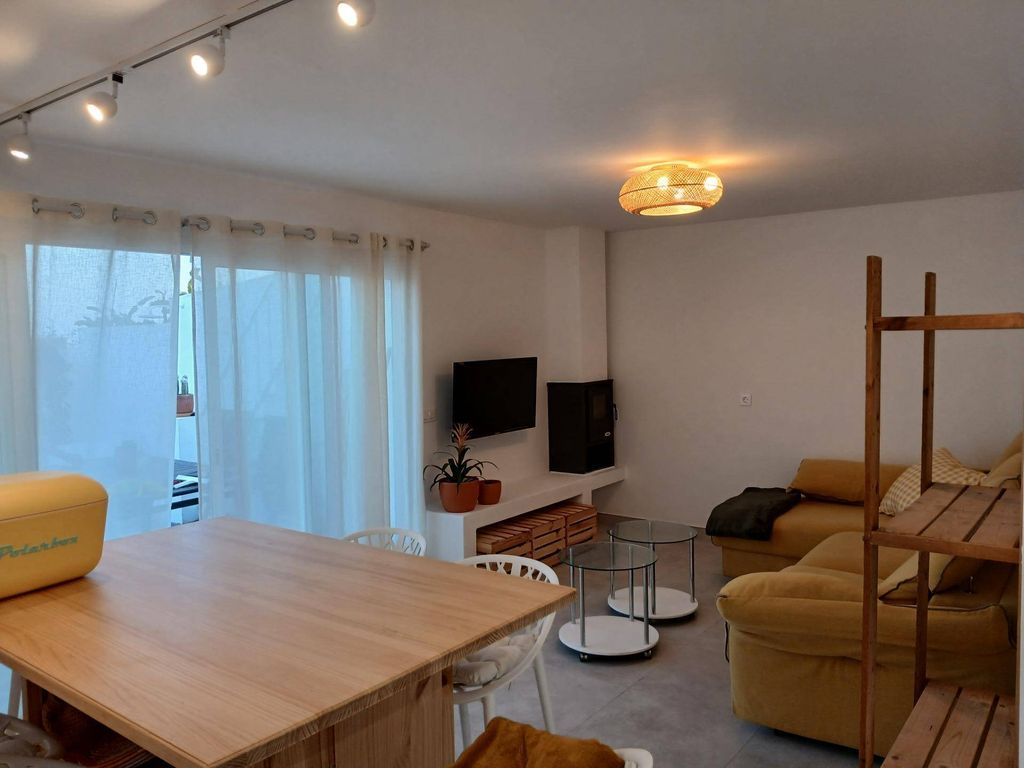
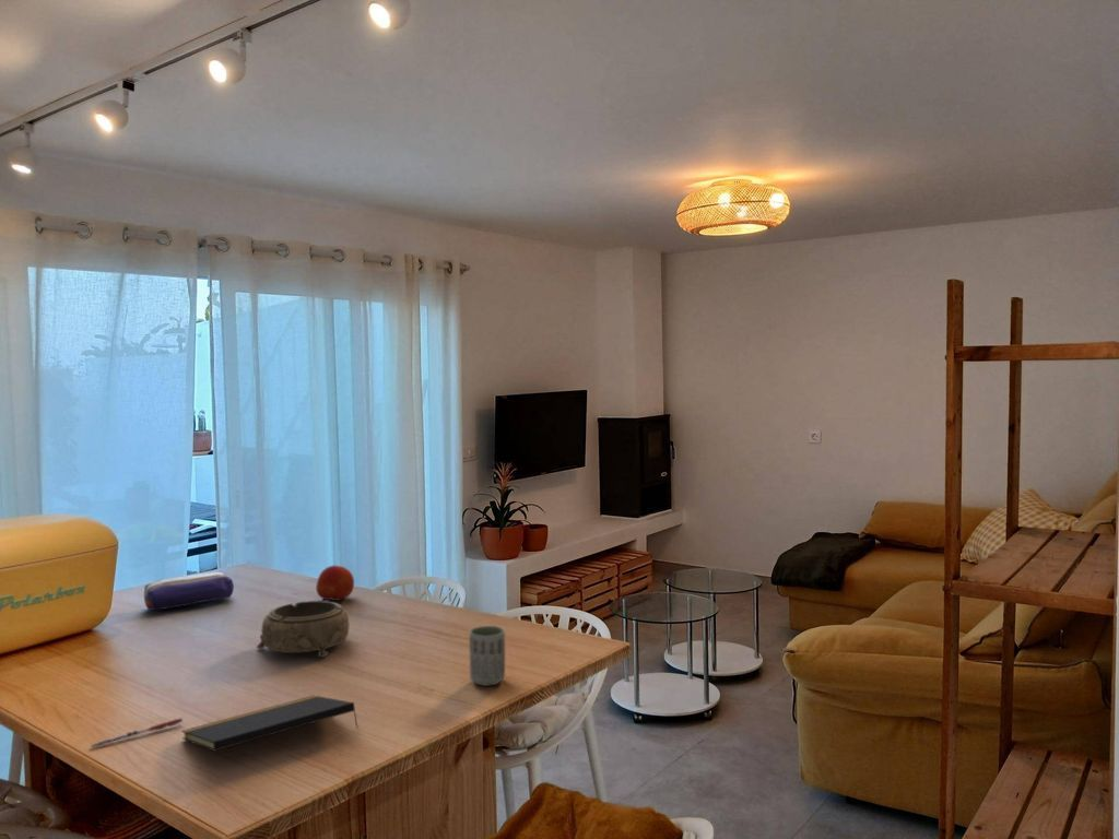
+ pencil case [143,571,235,612]
+ pen [90,717,184,748]
+ decorative bowl [256,600,350,659]
+ cup [468,625,506,687]
+ notepad [180,695,360,753]
+ fruit [315,565,355,602]
